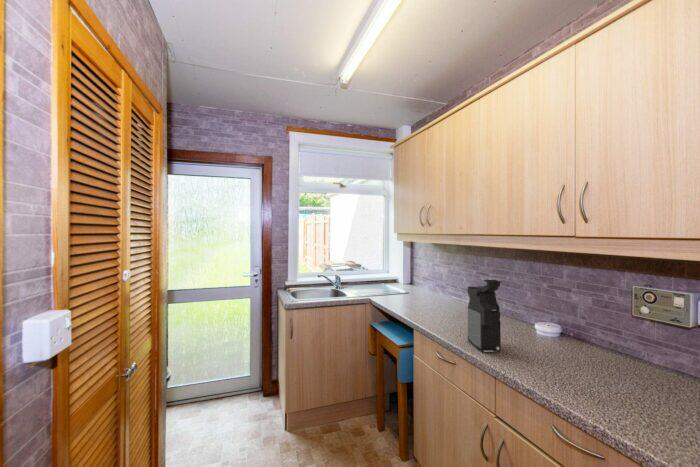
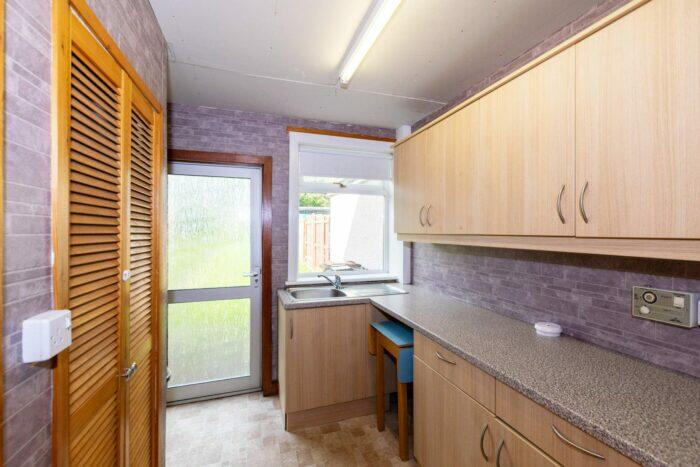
- coffee maker [467,279,503,353]
